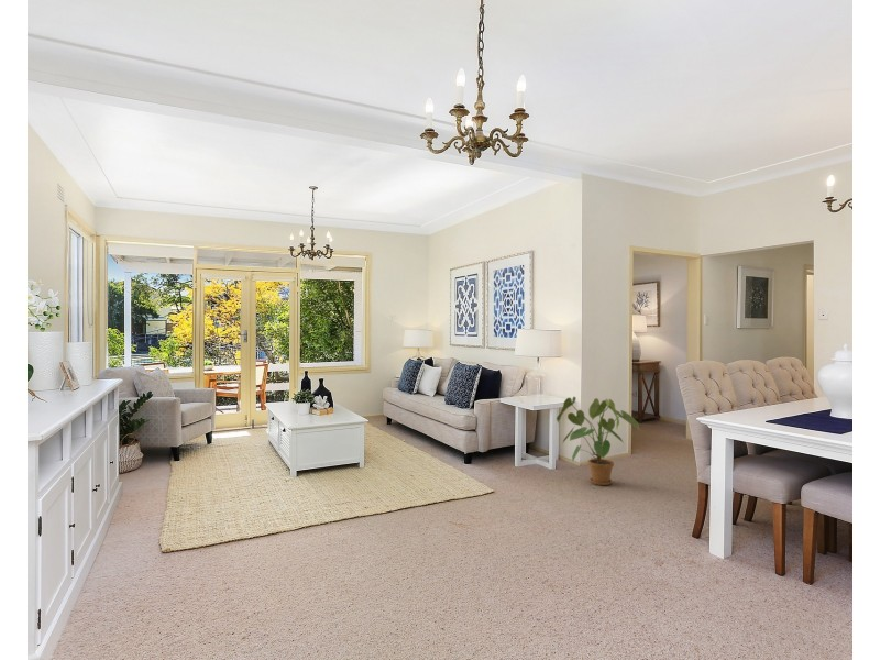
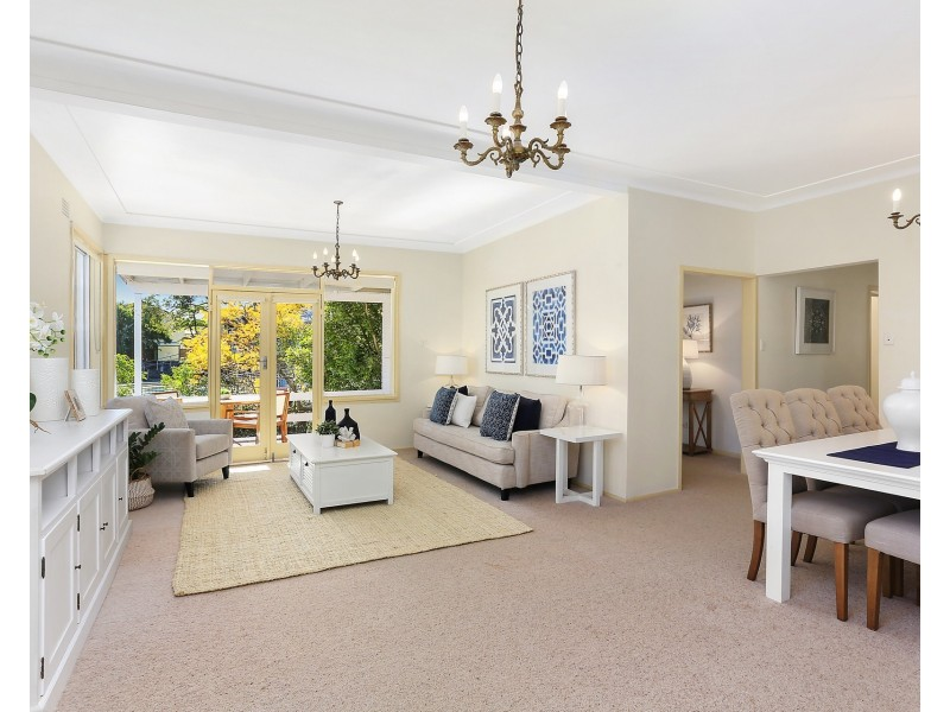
- house plant [556,396,642,486]
